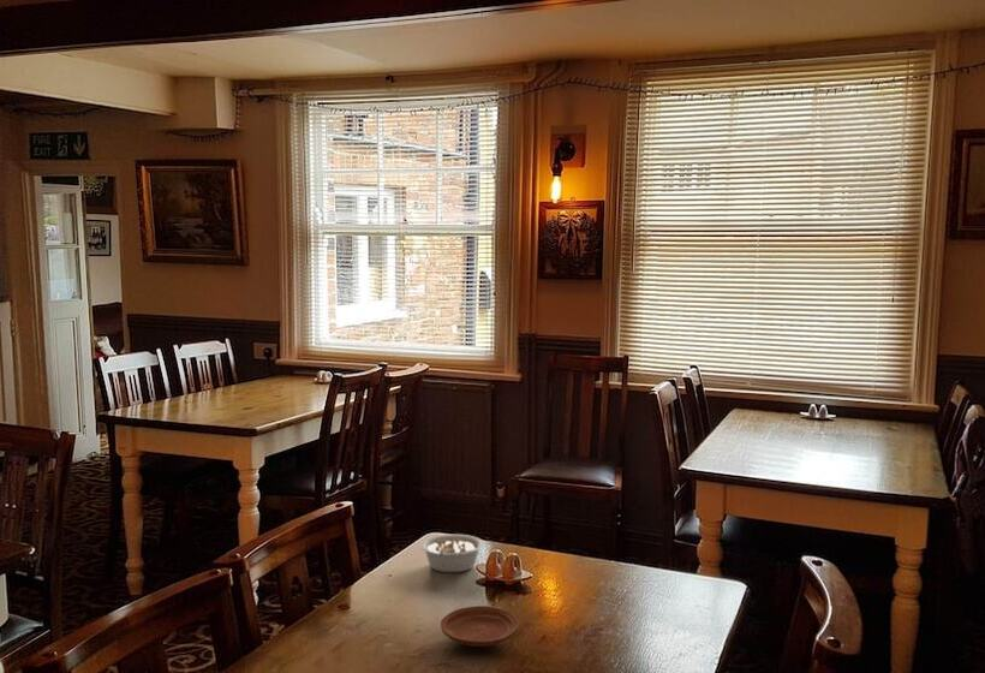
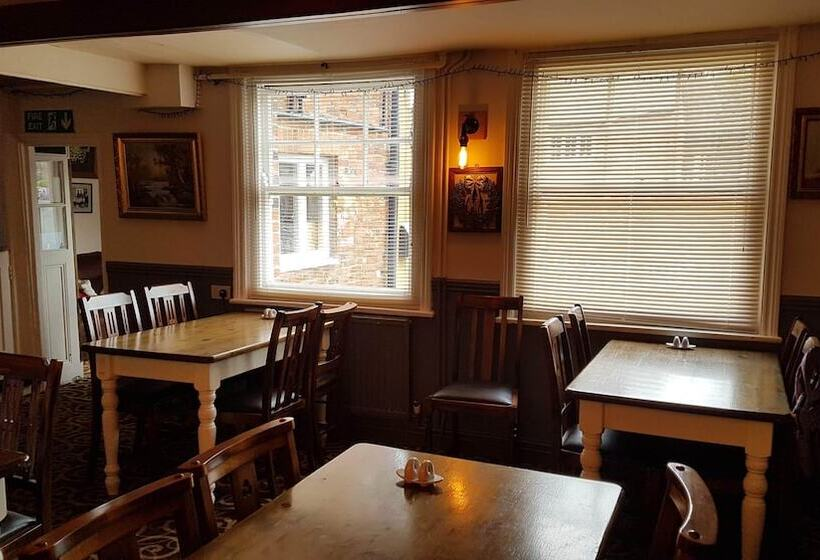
- plate [440,604,519,648]
- legume [419,534,492,573]
